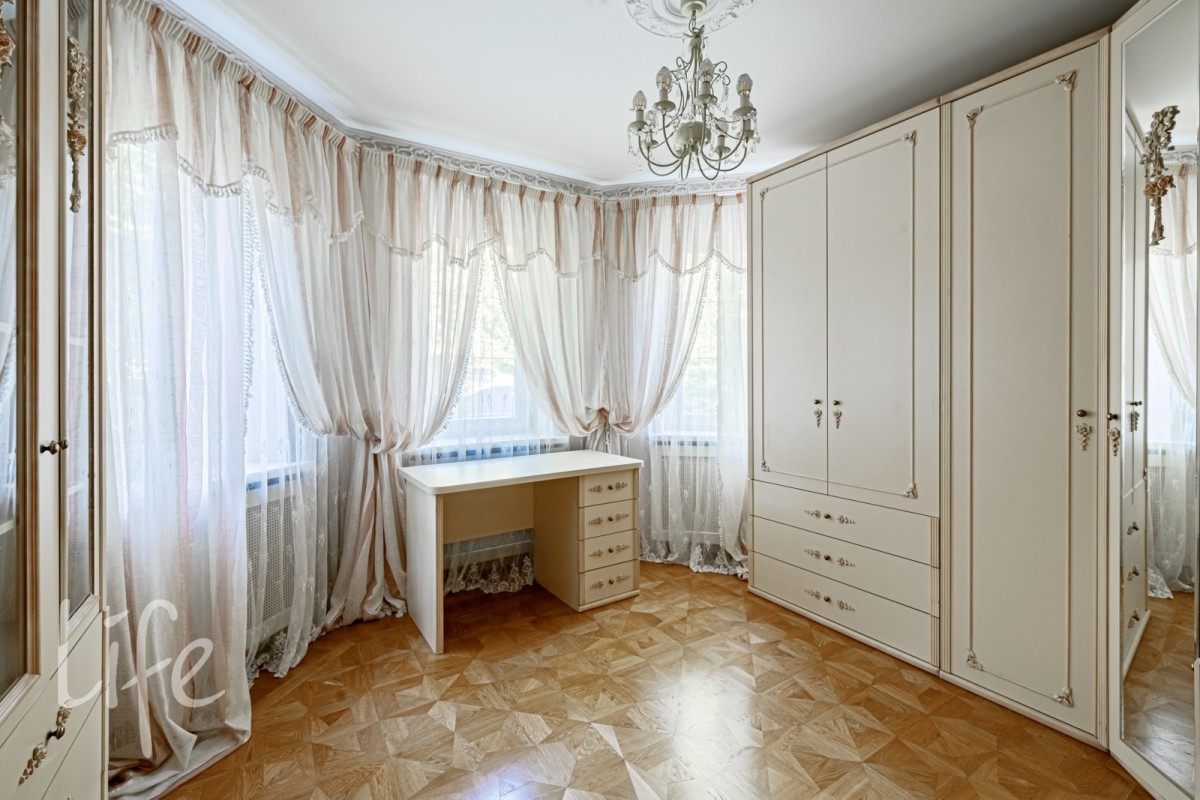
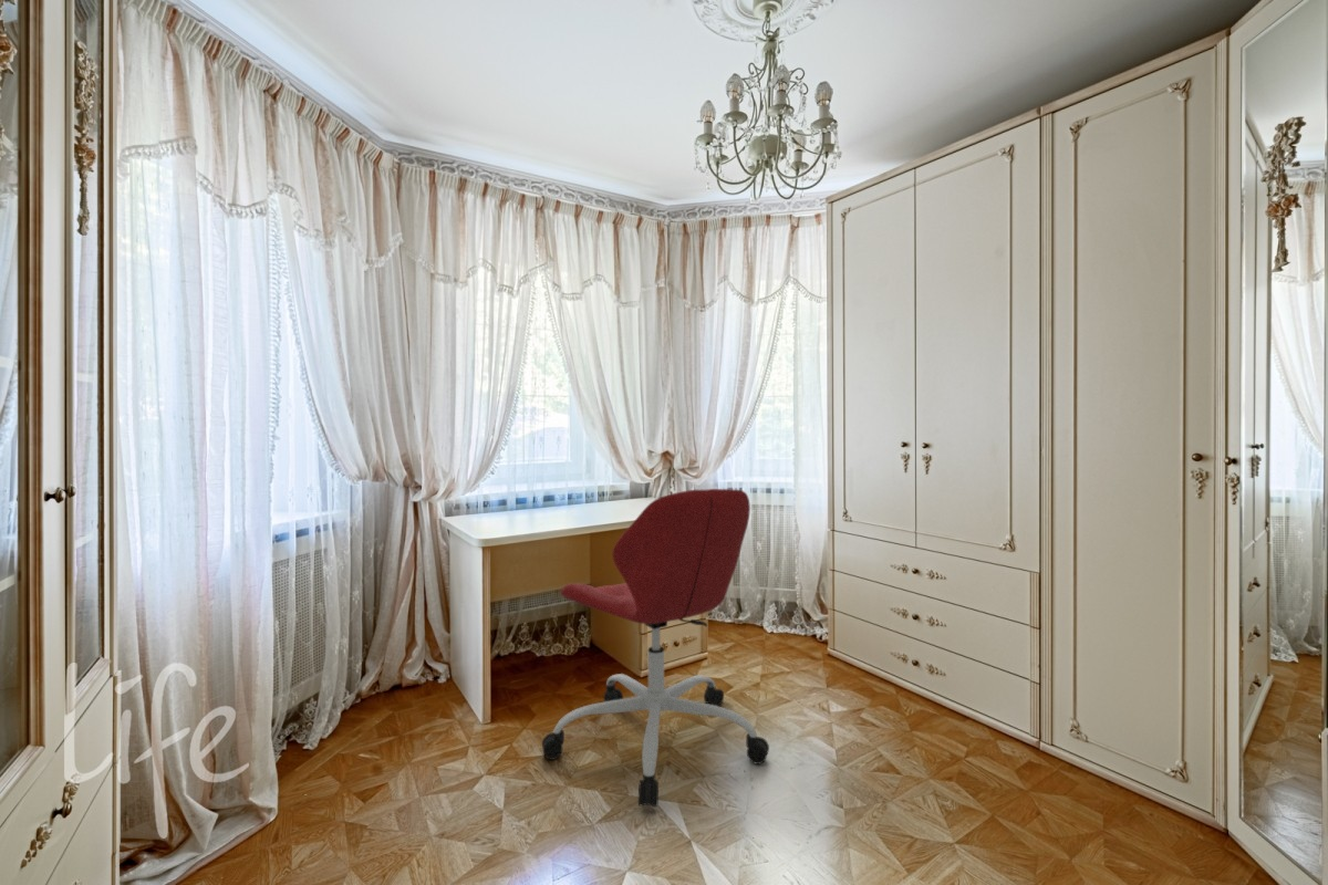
+ office chair [541,488,770,808]
